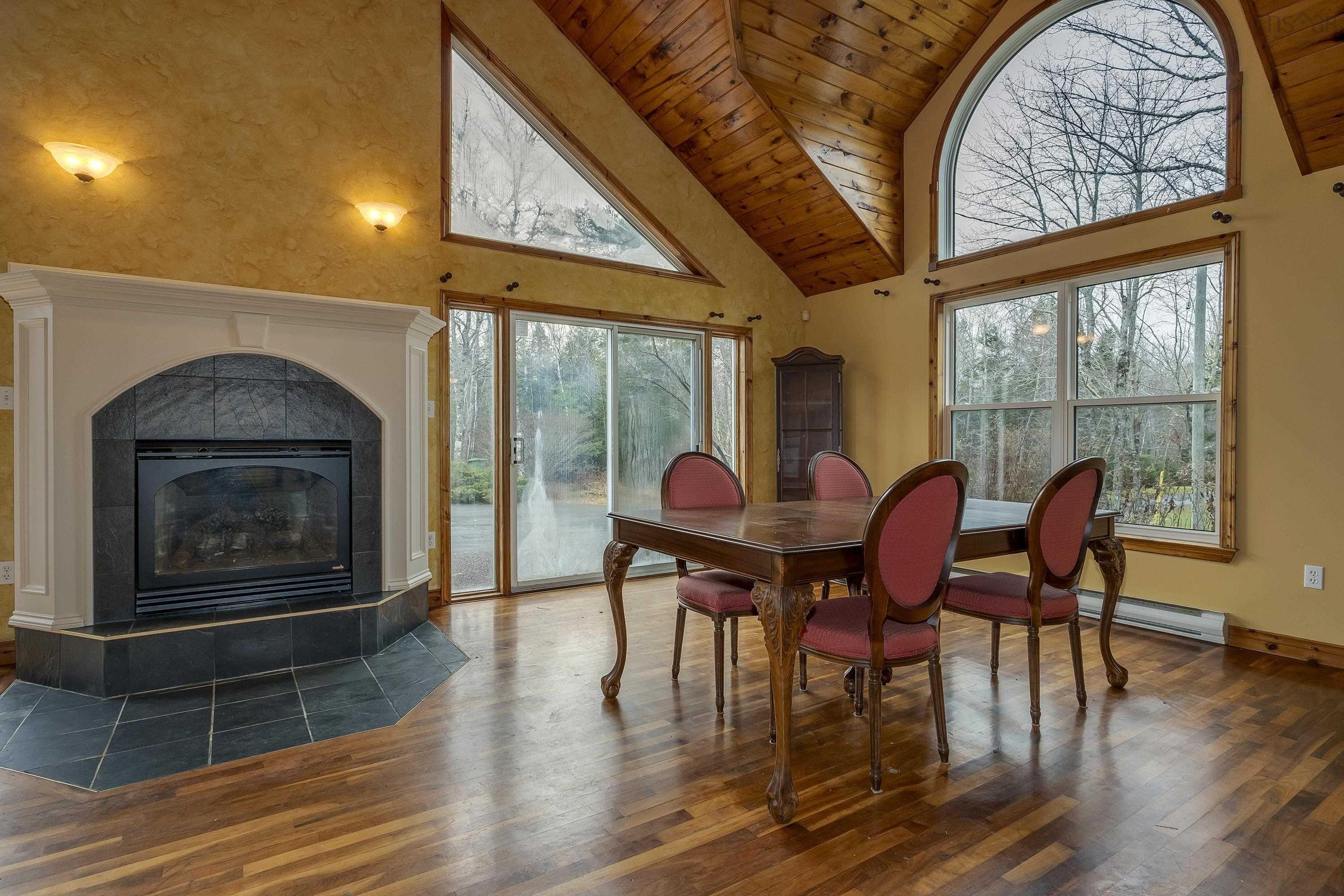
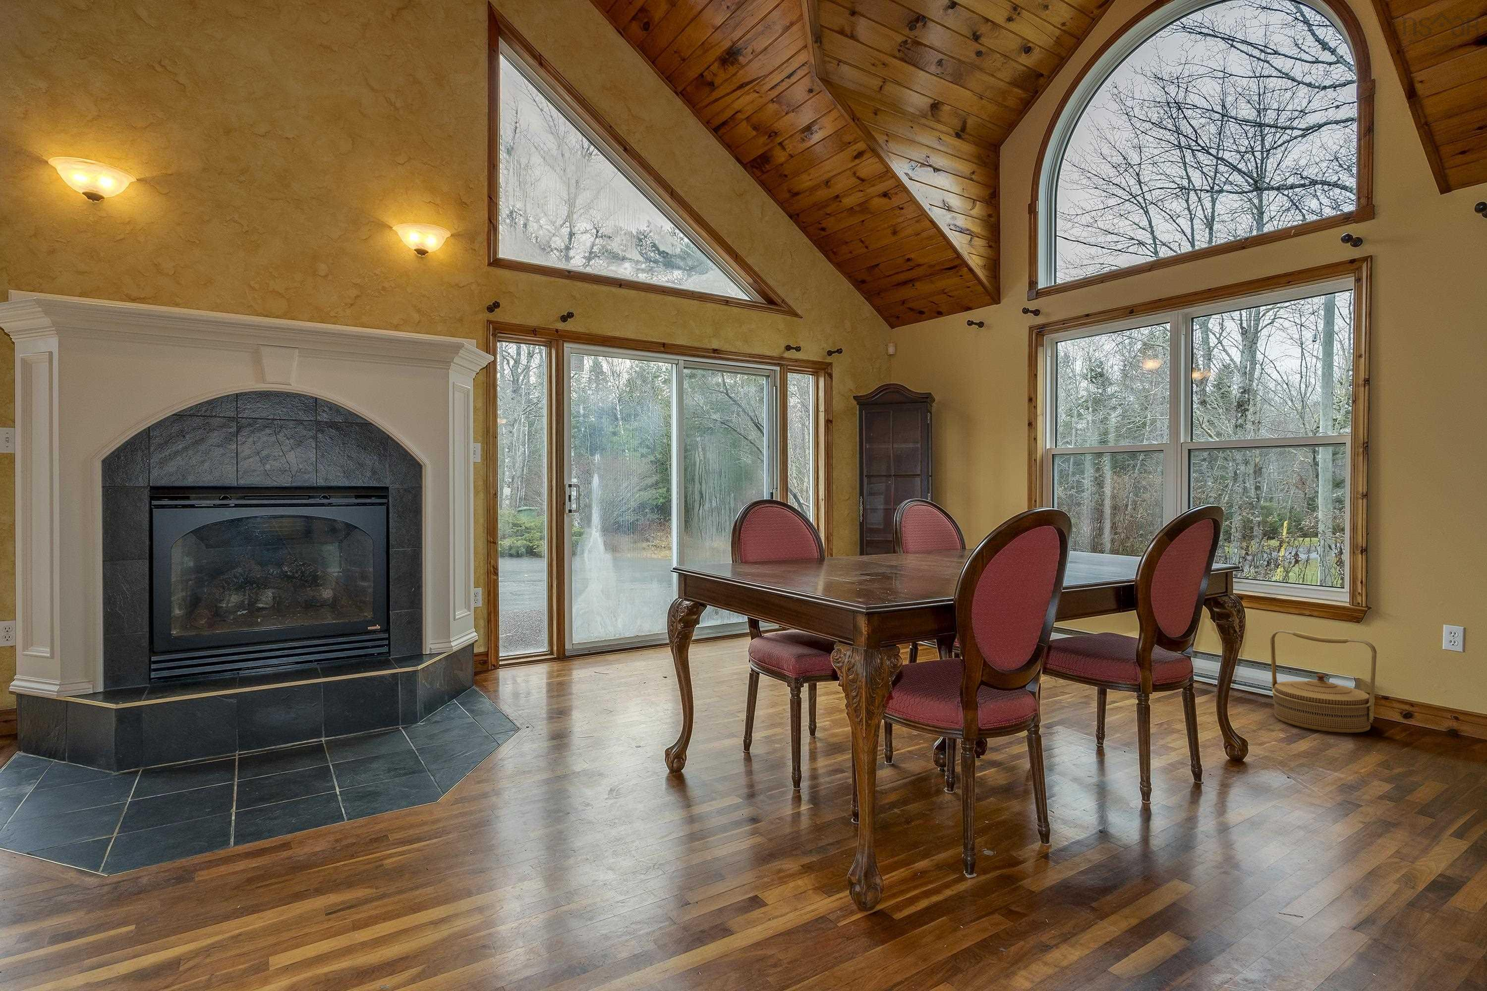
+ woven basket [1269,629,1377,733]
